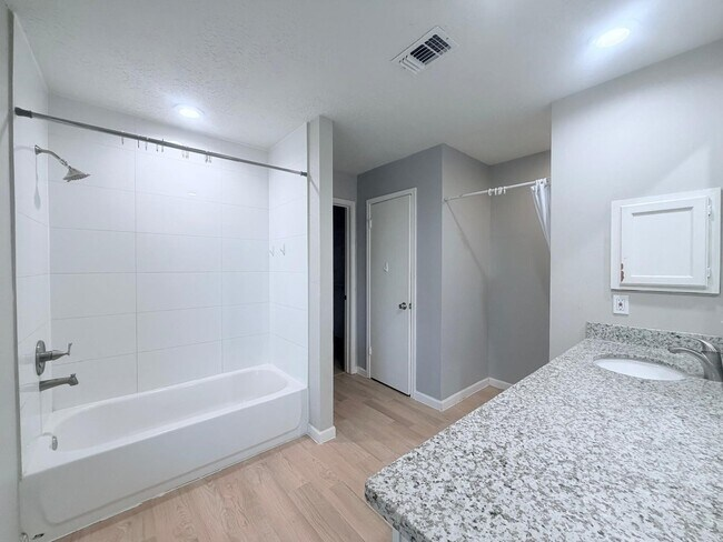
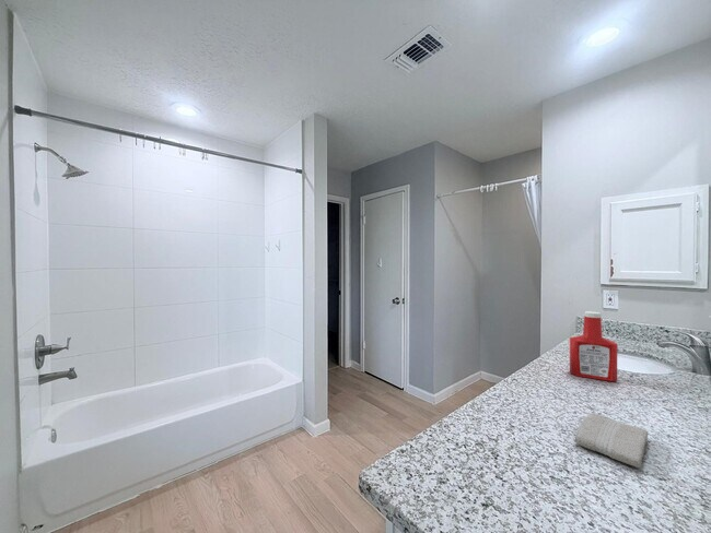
+ soap bottle [569,310,618,382]
+ washcloth [574,412,649,469]
